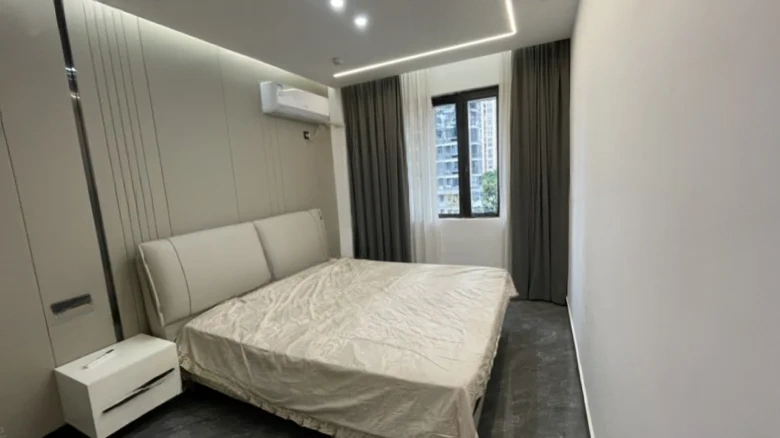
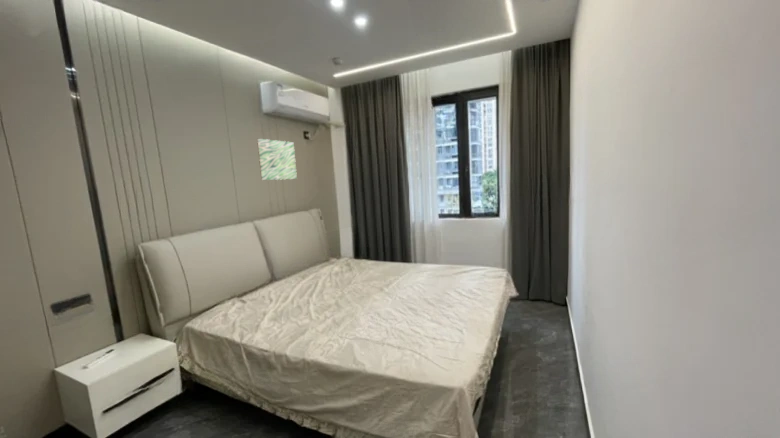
+ wall art [256,138,298,181]
